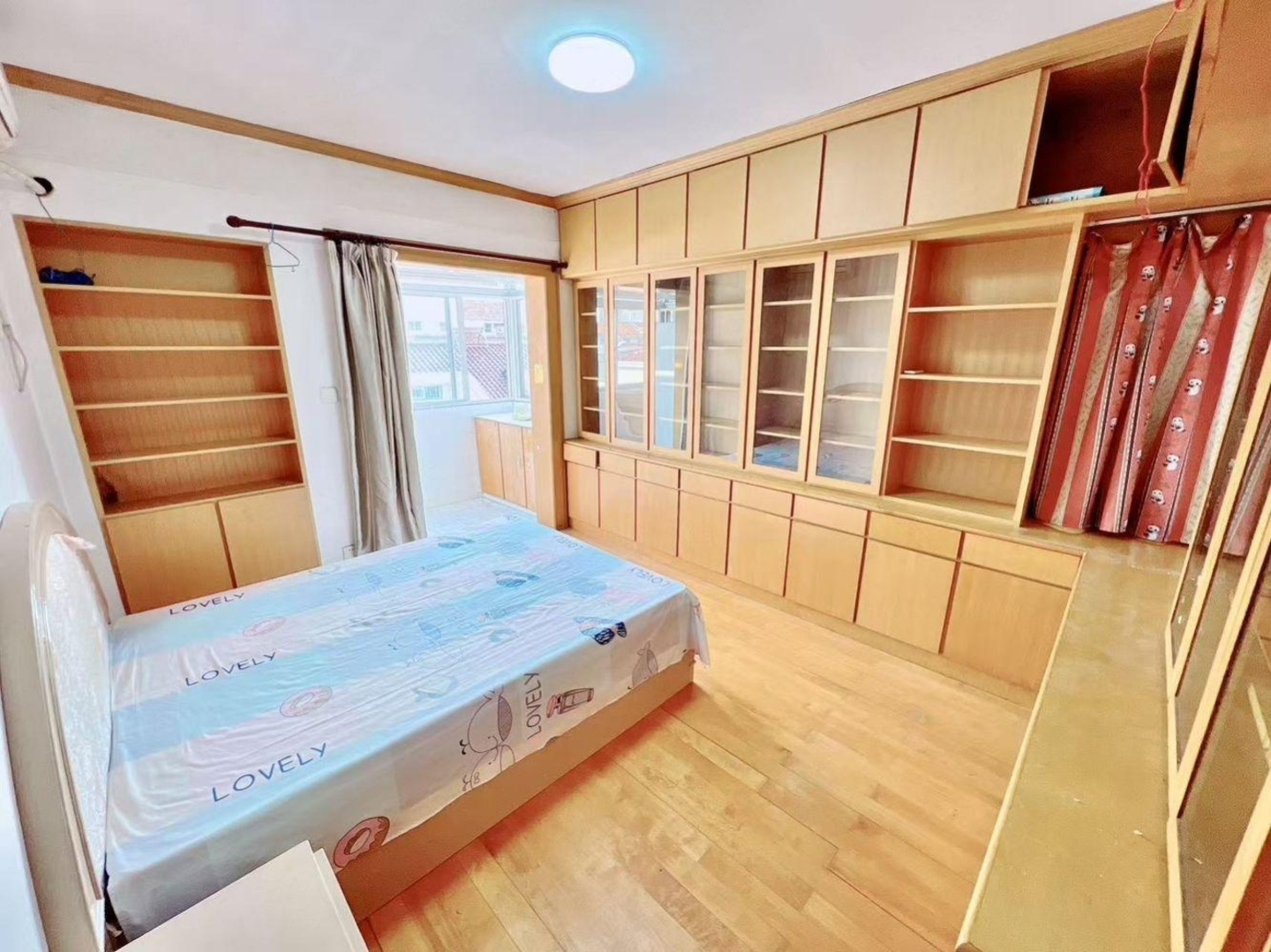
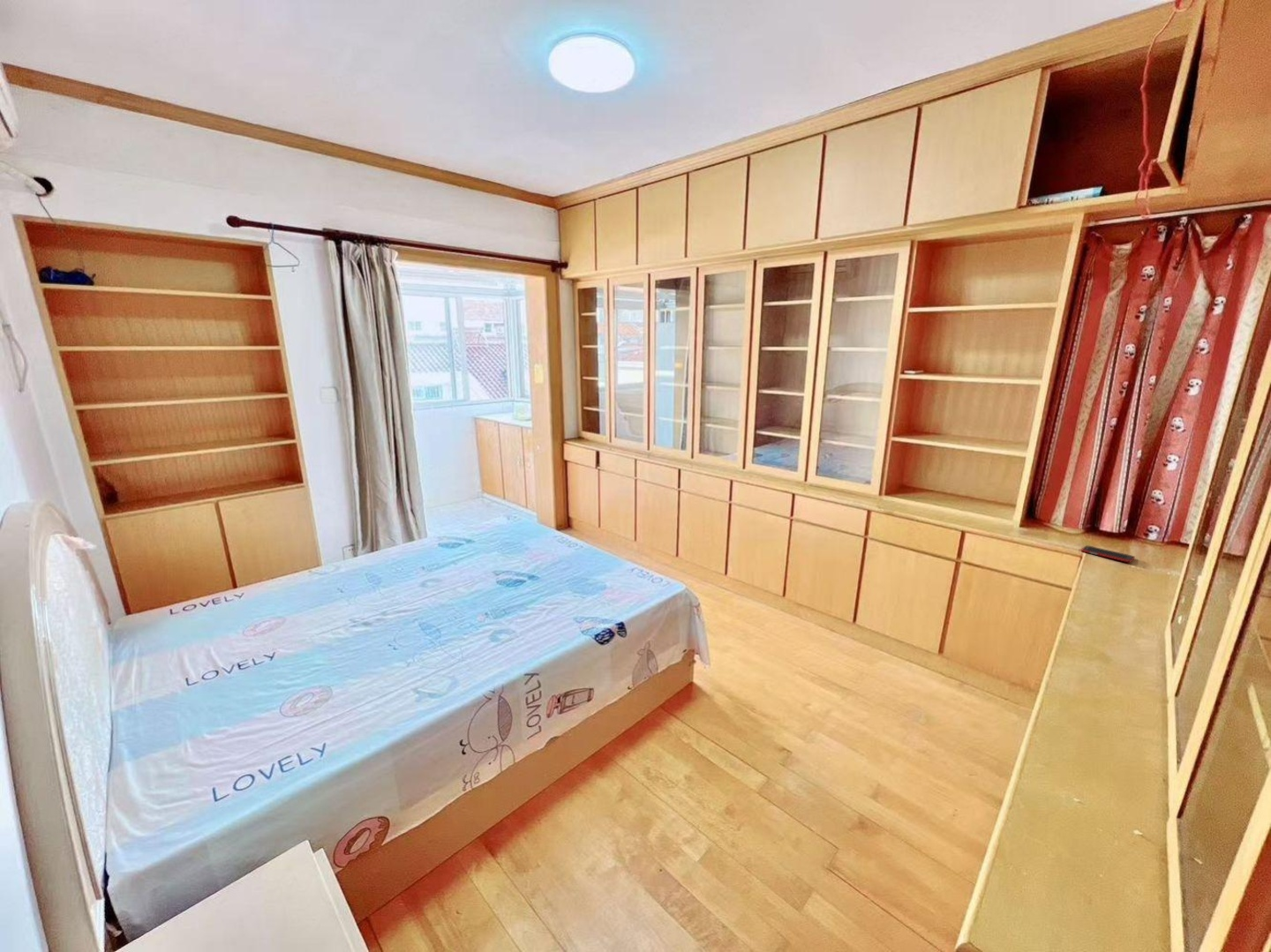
+ cell phone [1080,544,1136,563]
